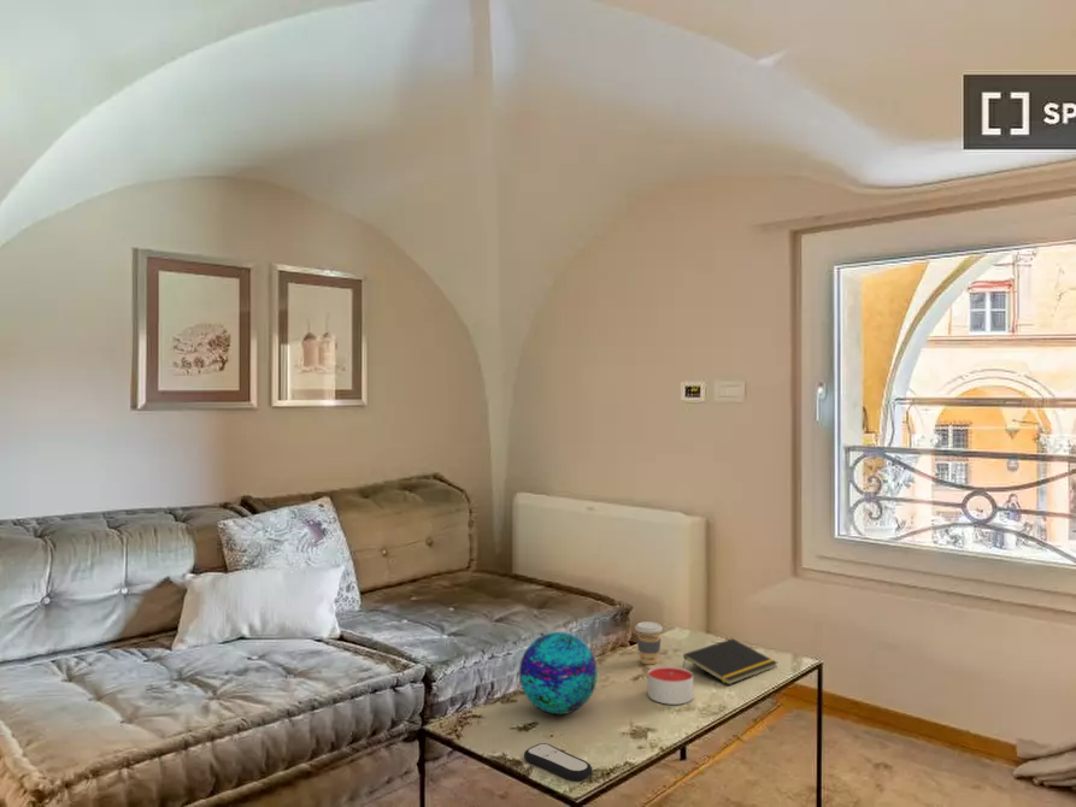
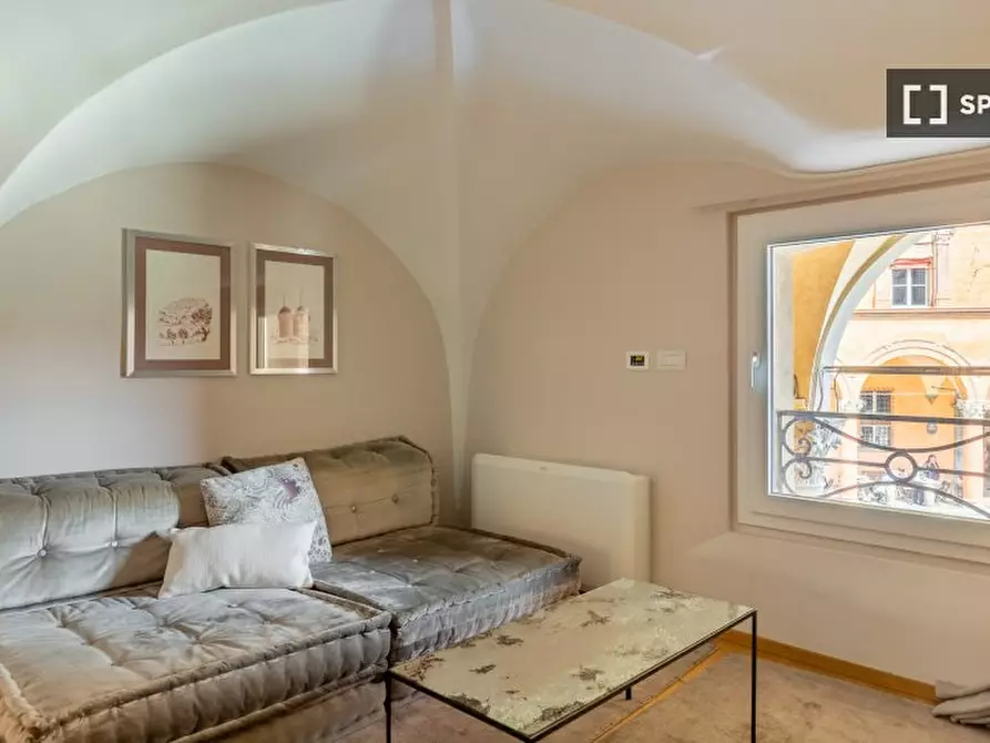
- coffee cup [634,620,664,665]
- notepad [682,637,778,687]
- candle [647,665,694,706]
- remote control [523,742,594,782]
- decorative ball [518,631,599,715]
